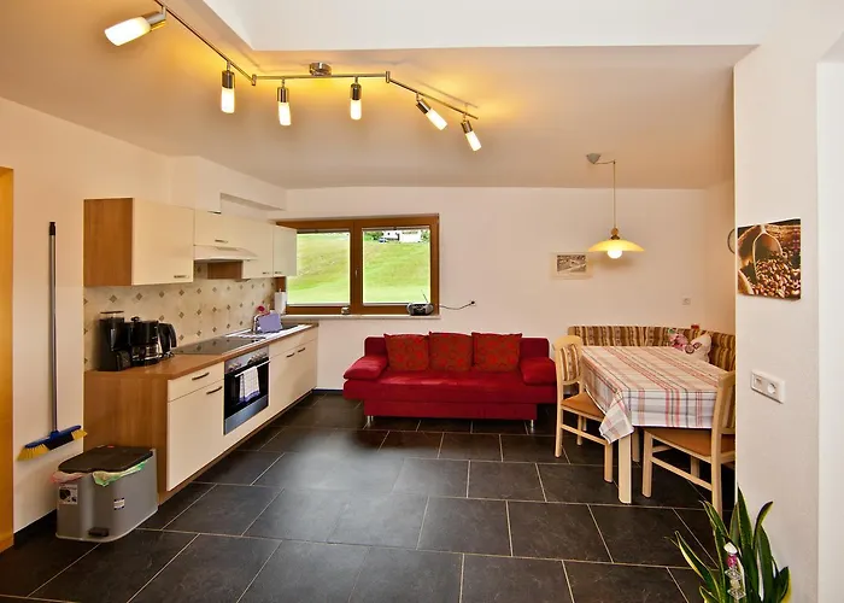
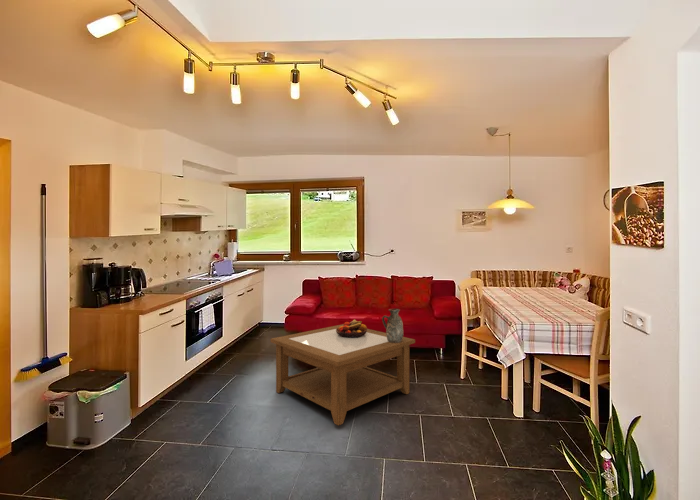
+ decorative vase [381,307,404,343]
+ coffee table [270,323,416,426]
+ fruit bowl [336,319,368,338]
